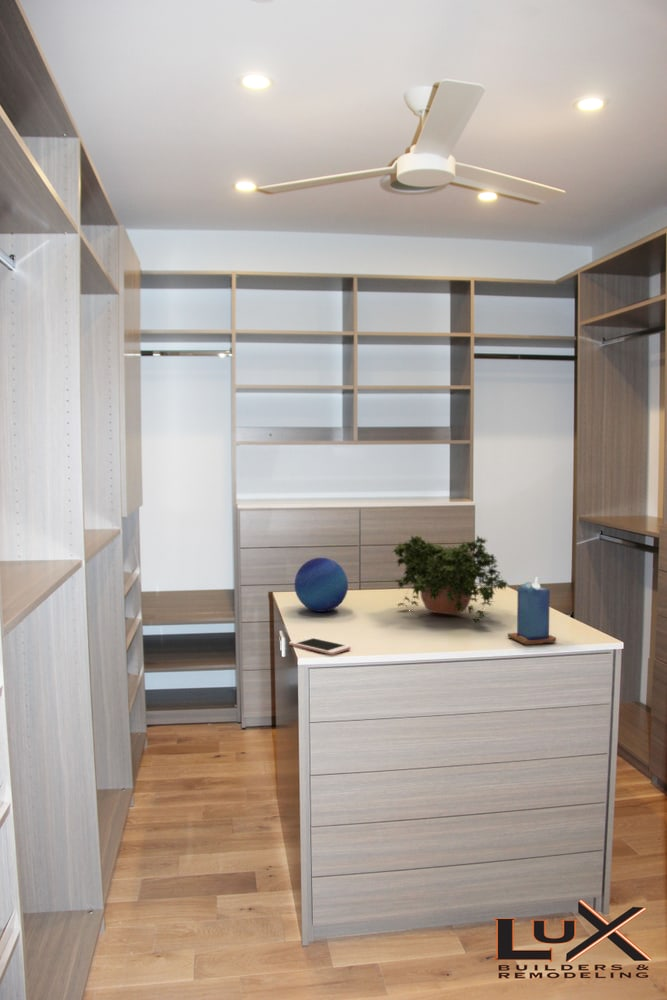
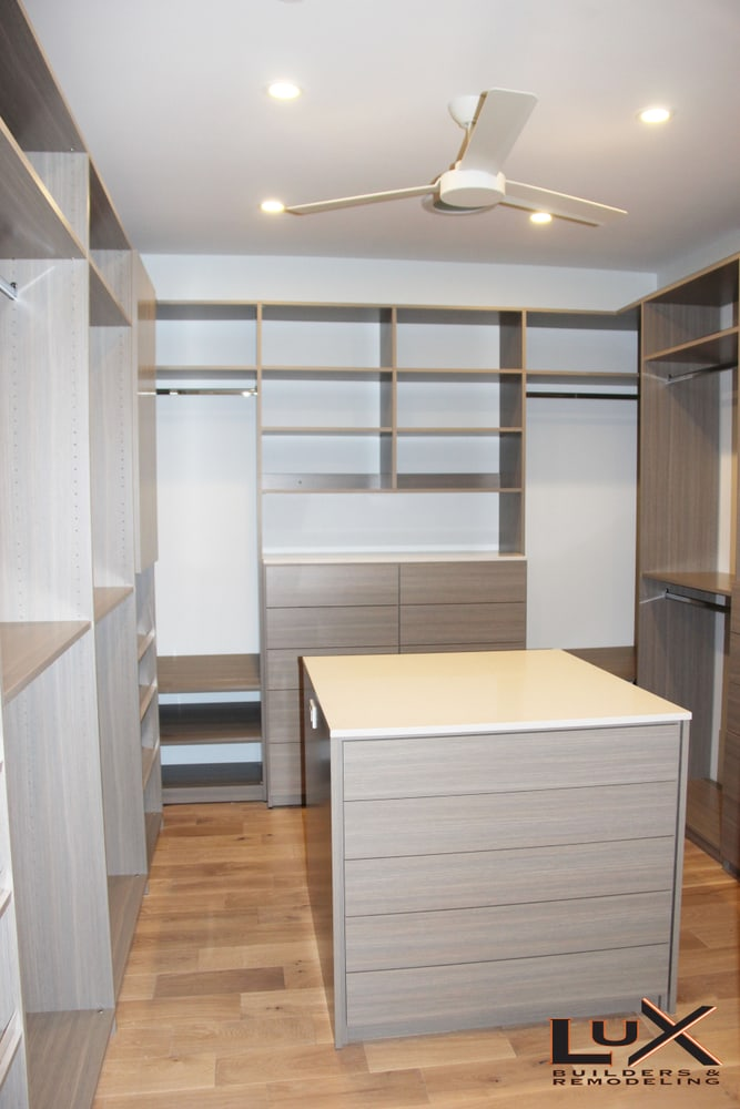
- candle [507,576,557,646]
- potted plant [392,534,510,624]
- cell phone [288,636,351,656]
- decorative ball [294,557,349,613]
